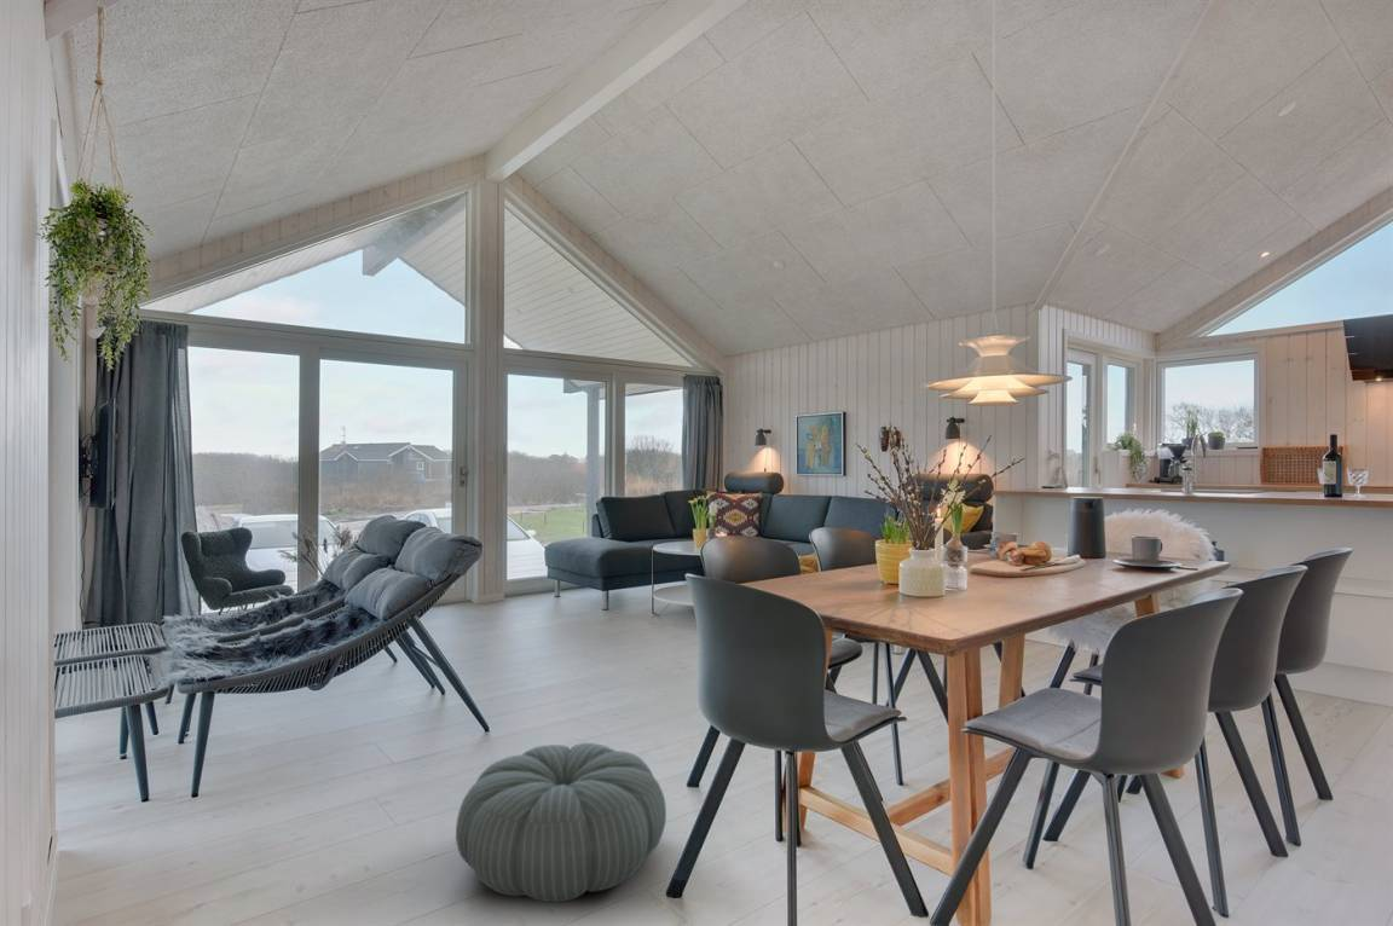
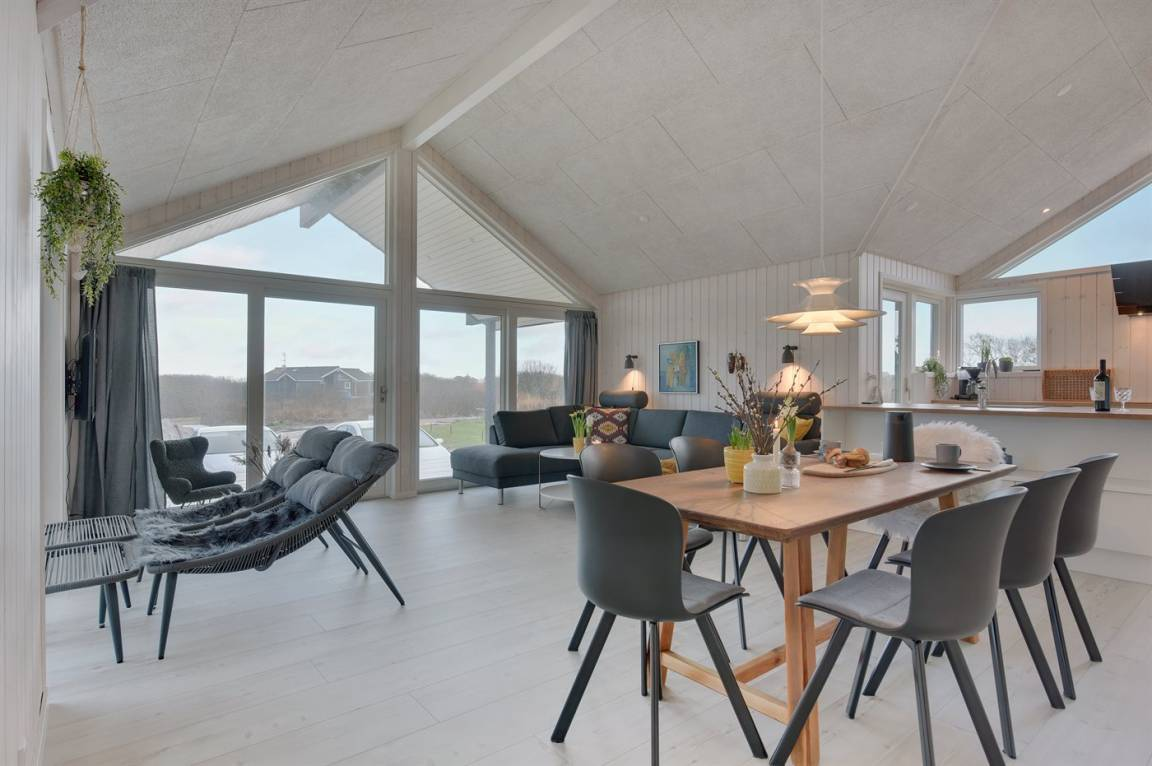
- pouf [455,742,667,903]
